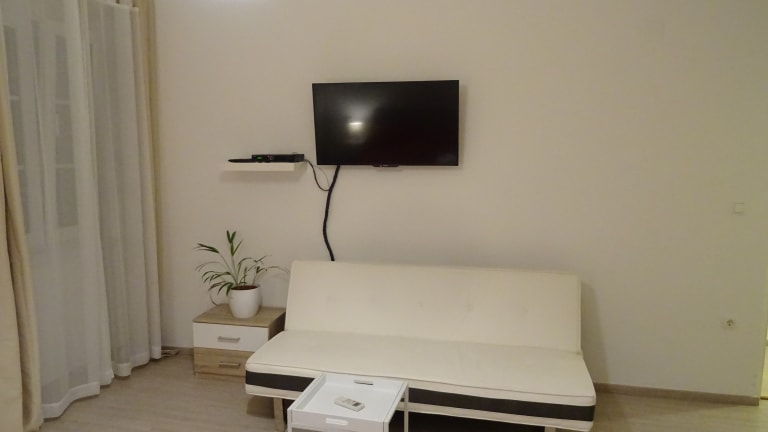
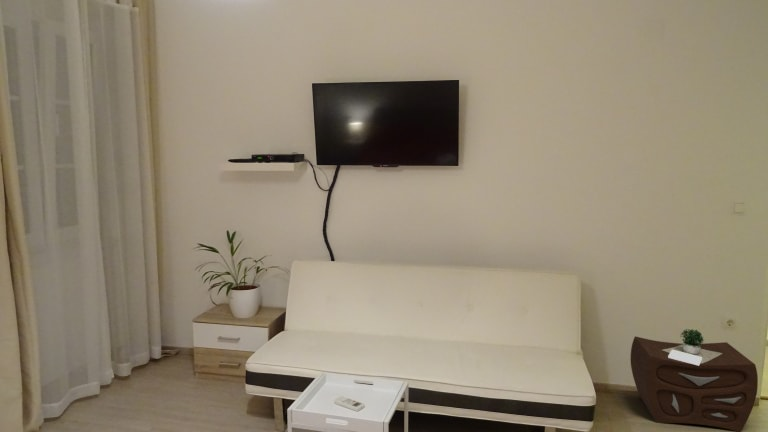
+ nightstand [630,328,759,432]
